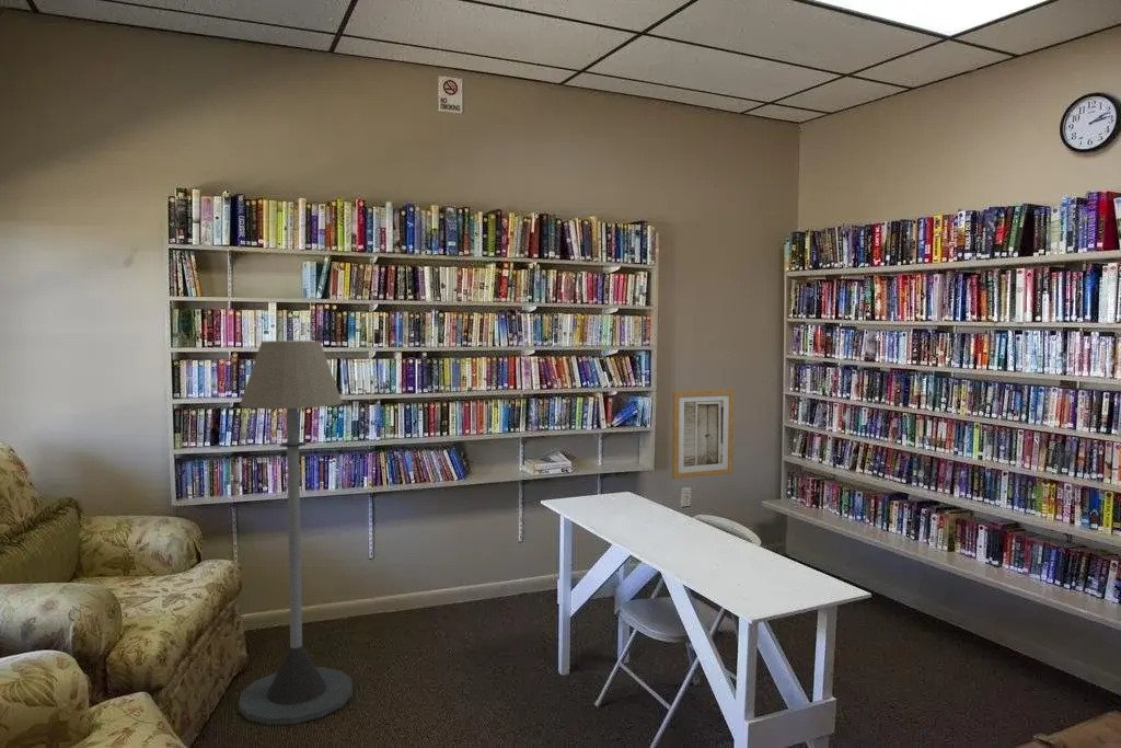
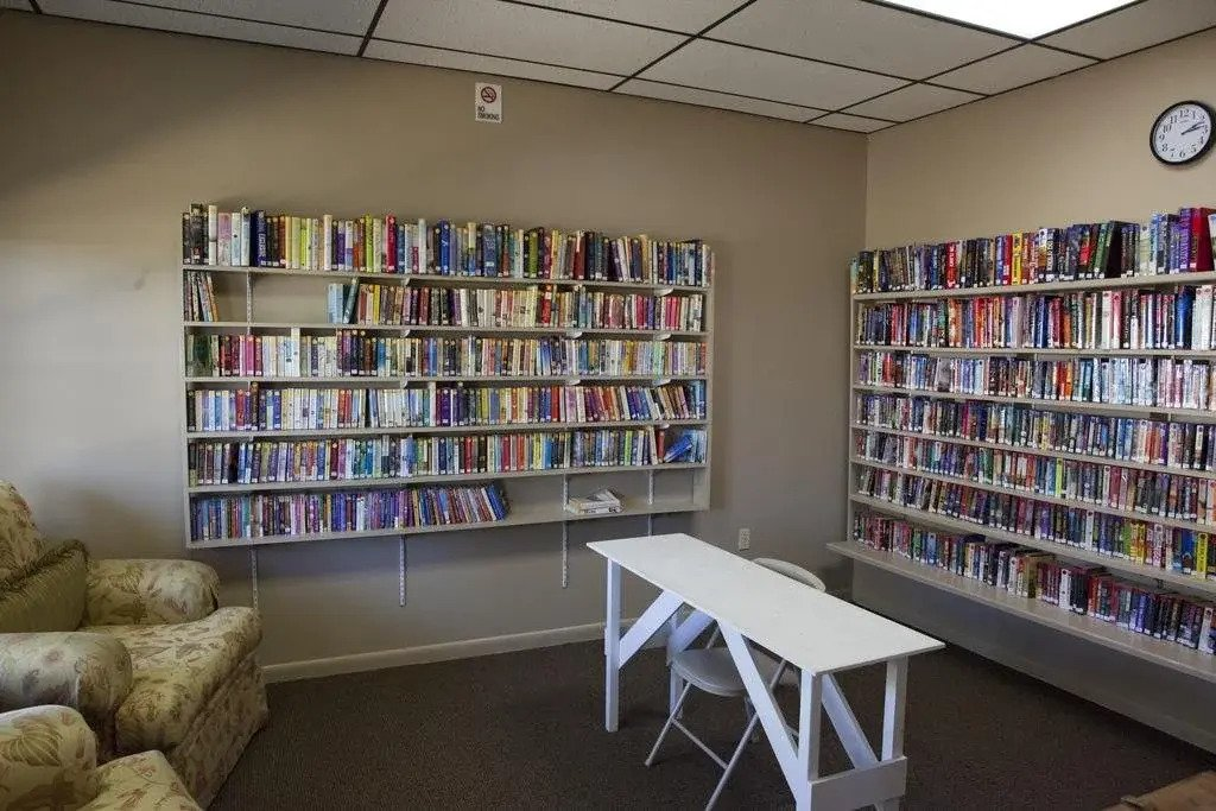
- floor lamp [238,340,354,726]
- wall art [671,389,735,480]
